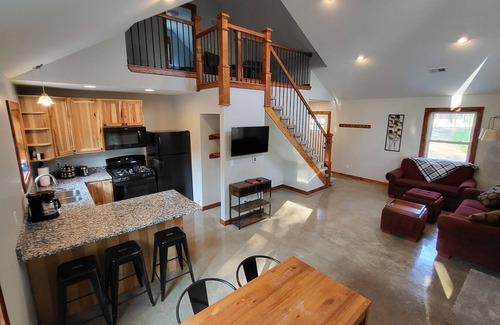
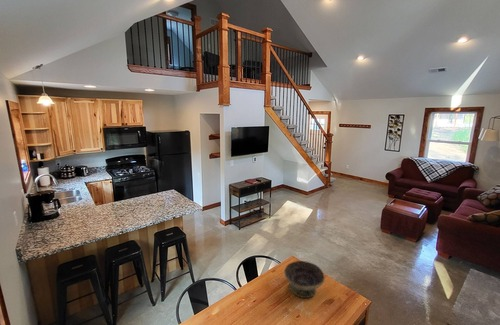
+ decorative bowl [283,260,326,299]
